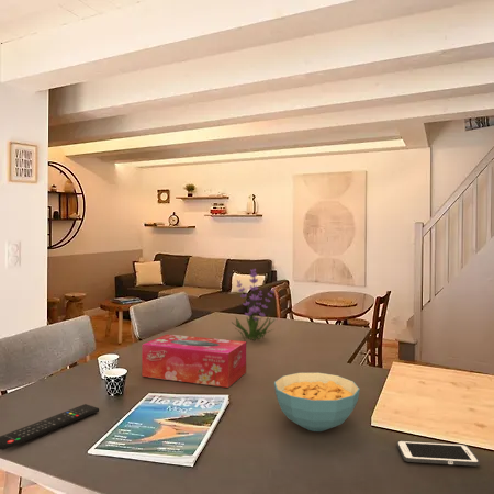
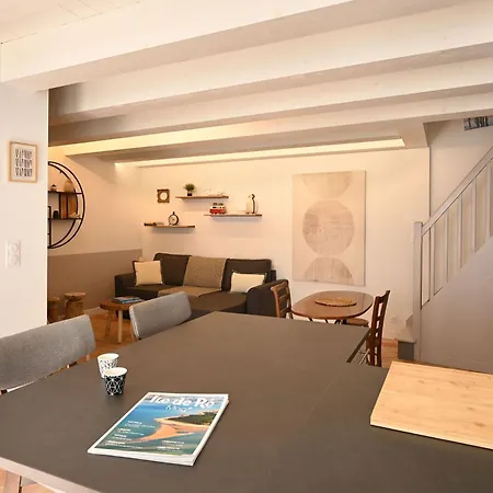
- cell phone [396,440,481,467]
- tissue box [141,334,247,389]
- plant [232,268,277,343]
- remote control [0,403,100,451]
- cereal bowl [273,372,361,433]
